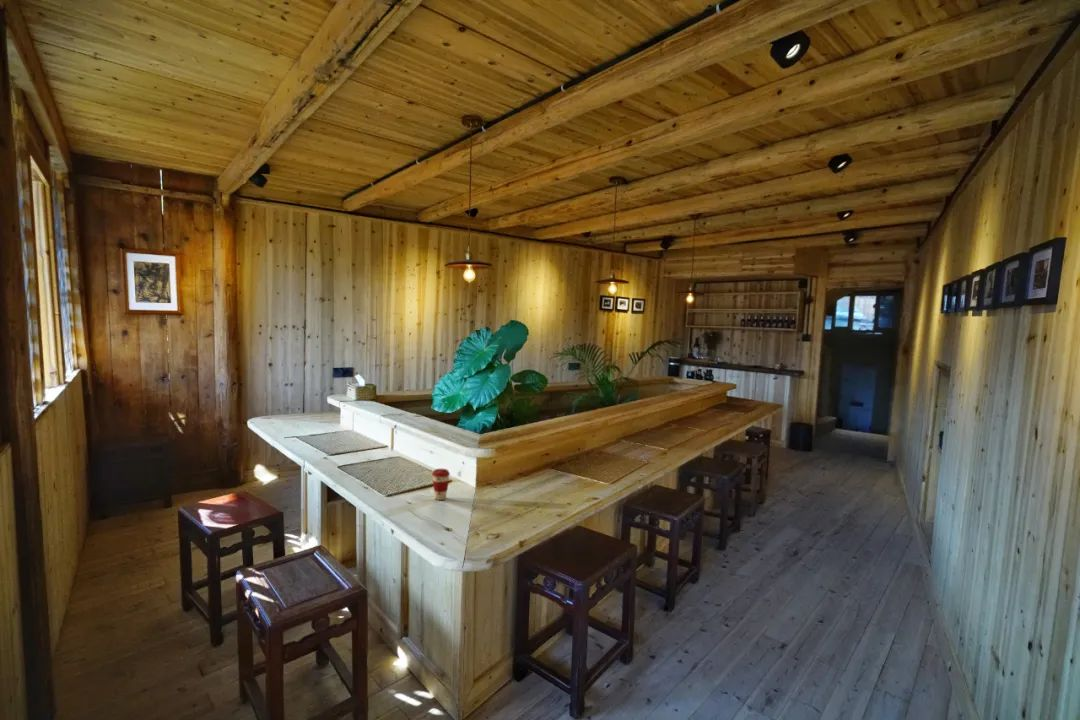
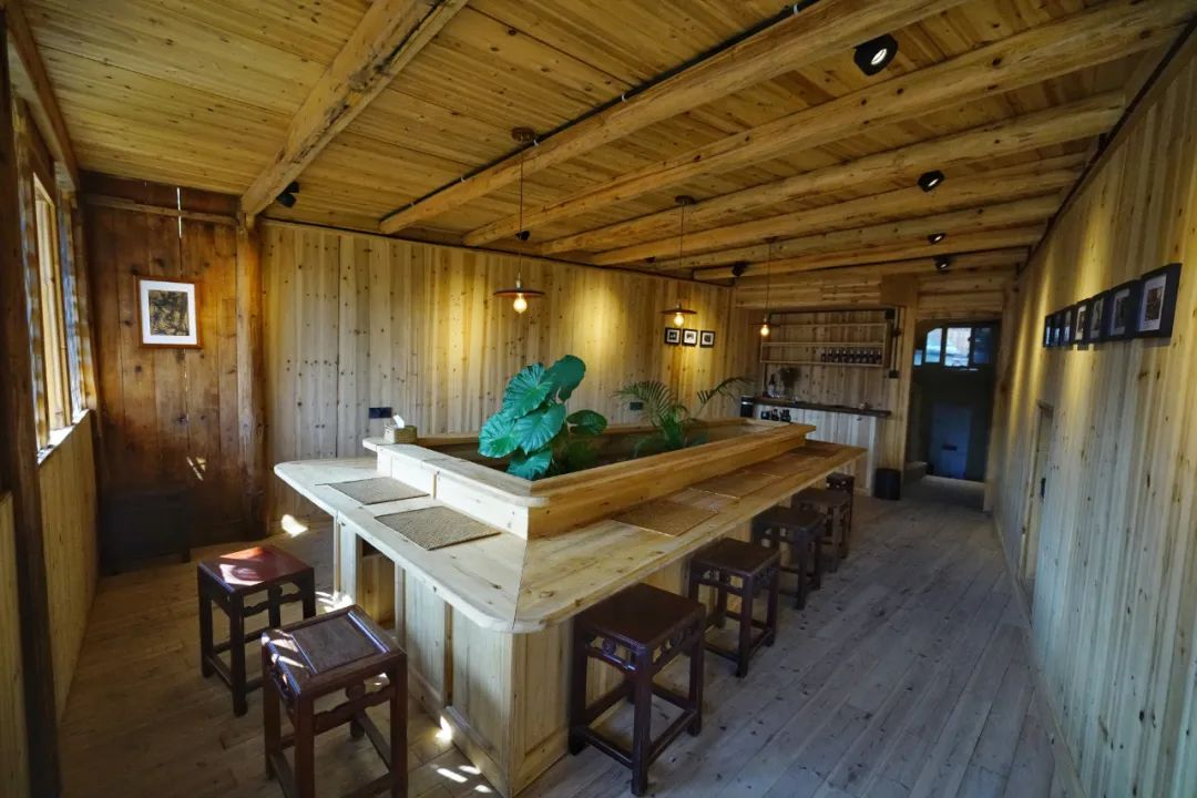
- coffee cup [431,468,451,501]
